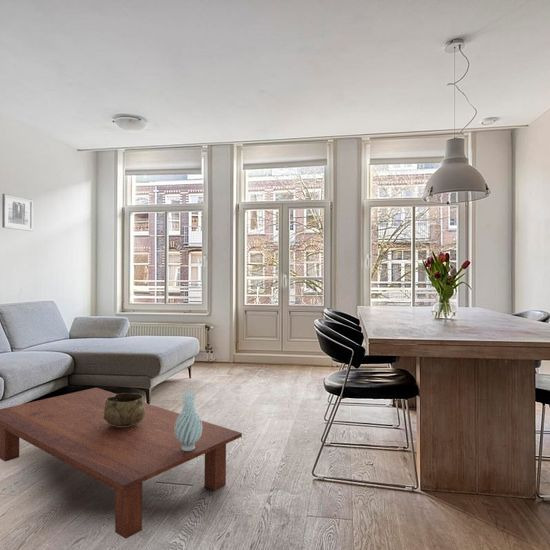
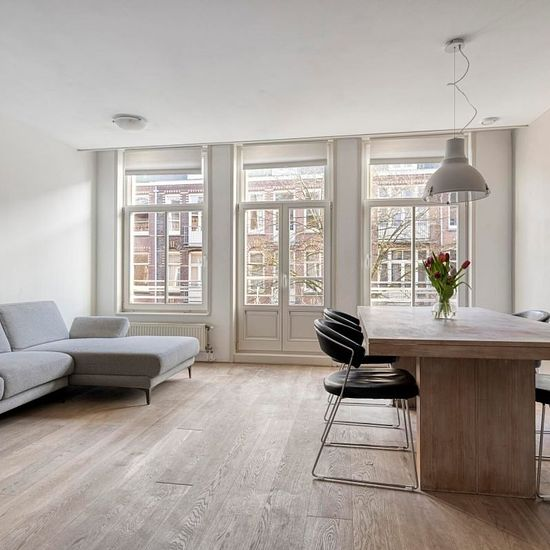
- vase [174,388,202,451]
- decorative bowl [103,392,145,427]
- wall art [1,193,34,232]
- coffee table [0,387,243,540]
